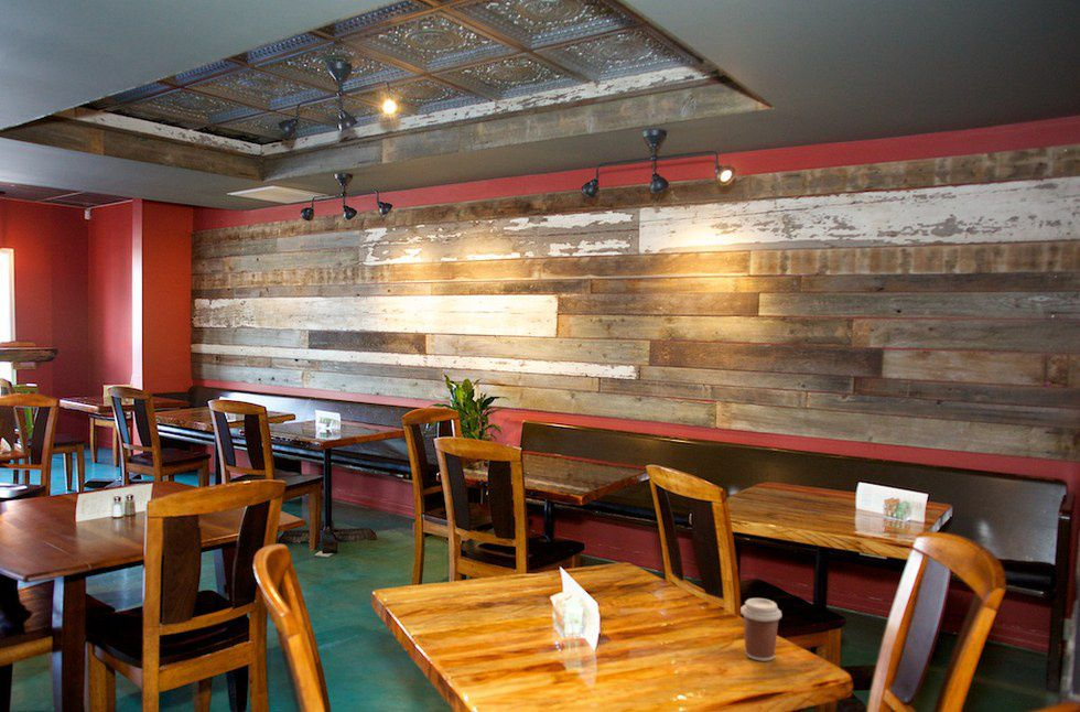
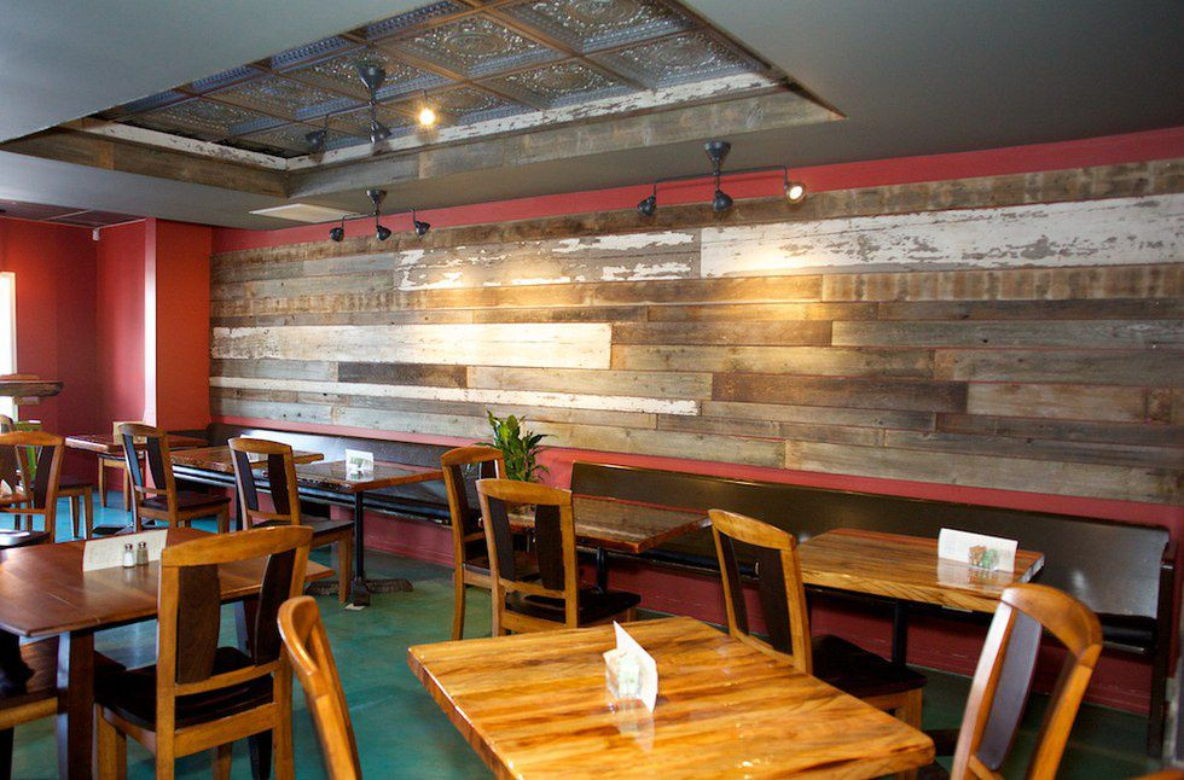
- coffee cup [739,597,782,662]
